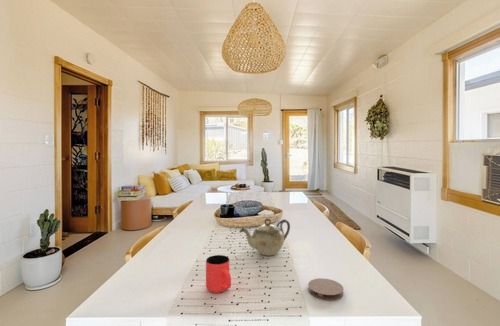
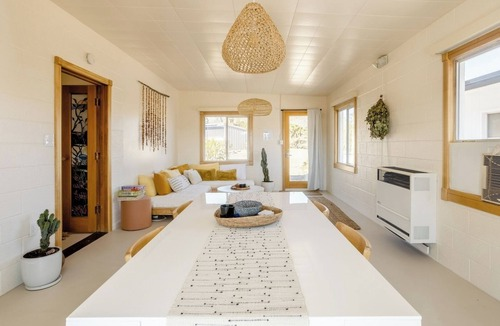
- coaster [307,277,344,301]
- teapot [238,217,291,257]
- cup [205,254,232,294]
